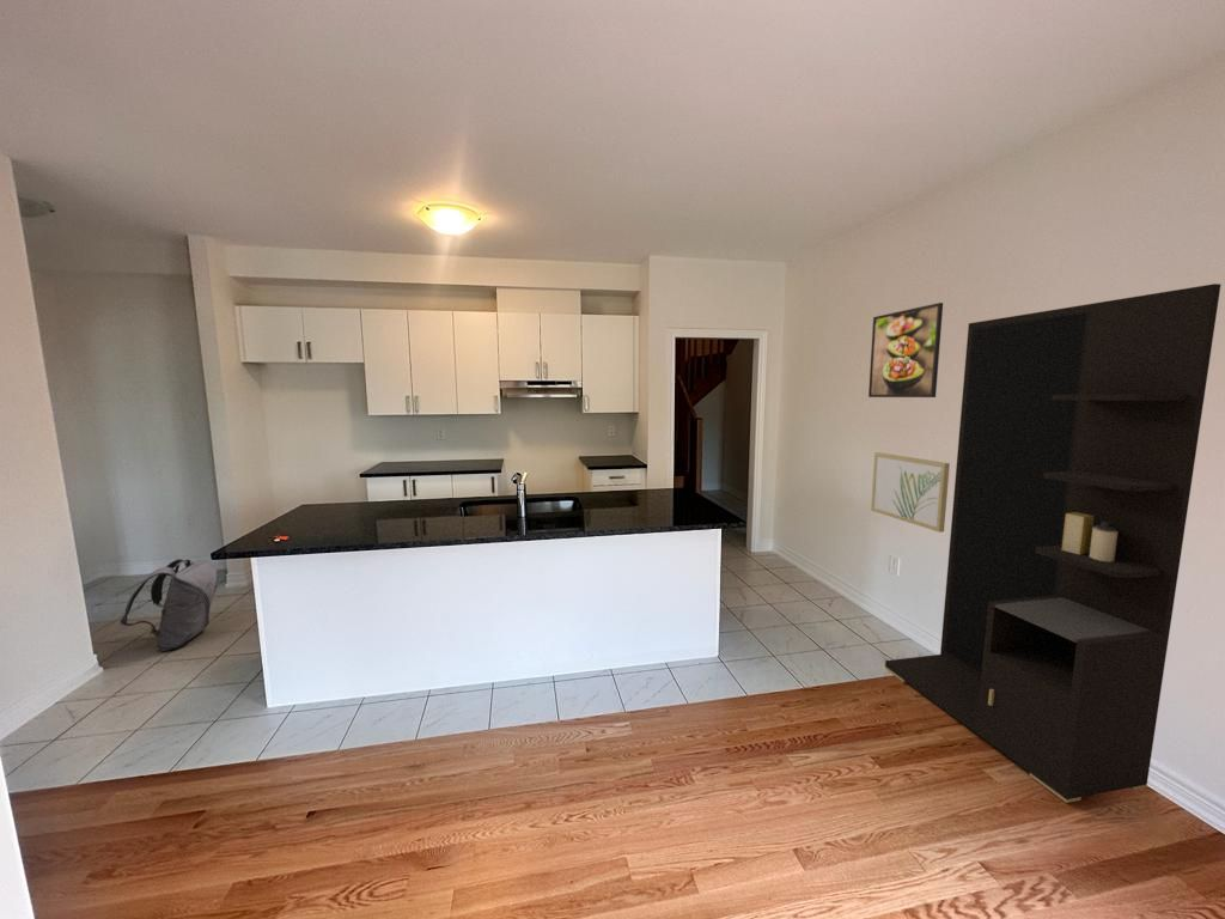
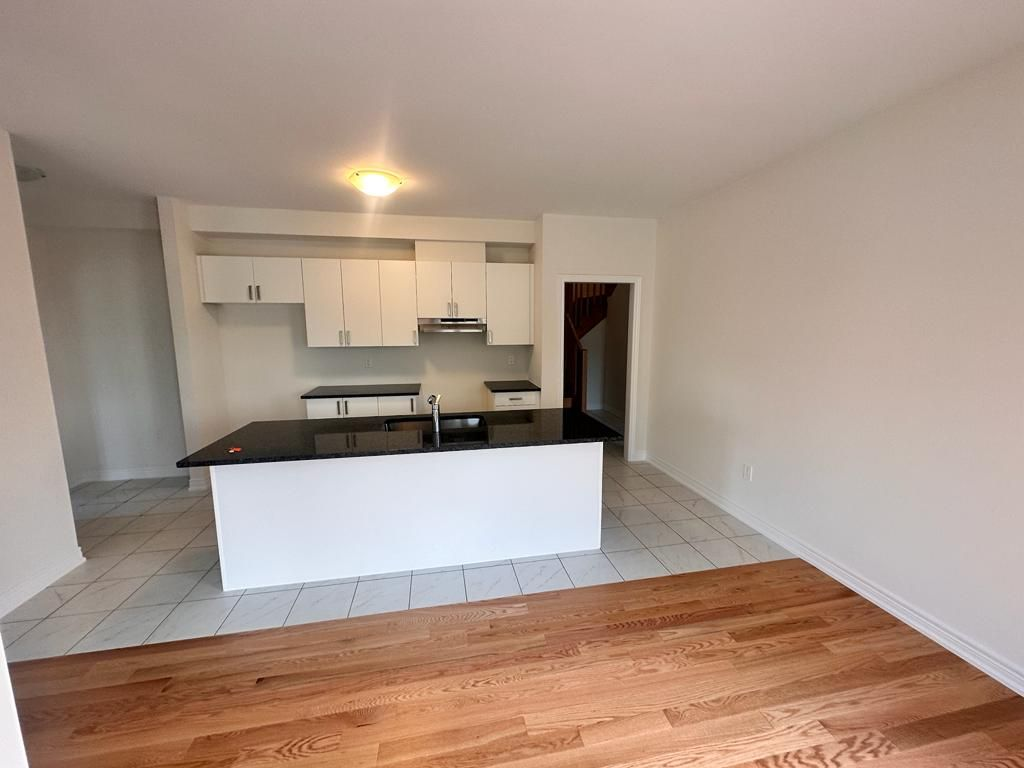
- wall art [870,451,951,534]
- backpack [118,558,220,651]
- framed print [867,302,944,398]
- storage cabinet [884,282,1221,804]
